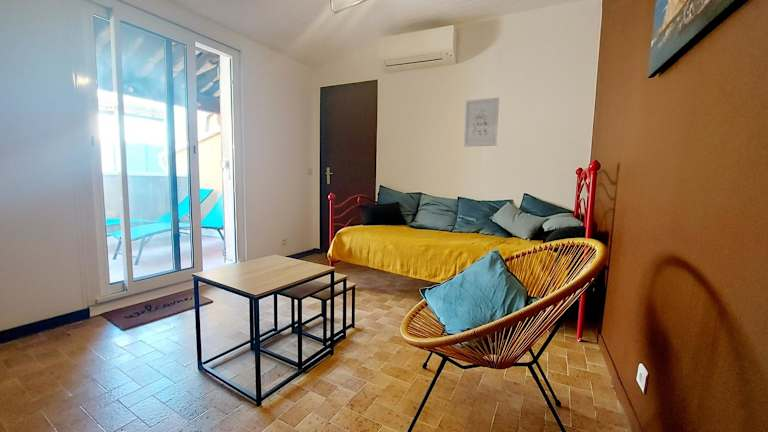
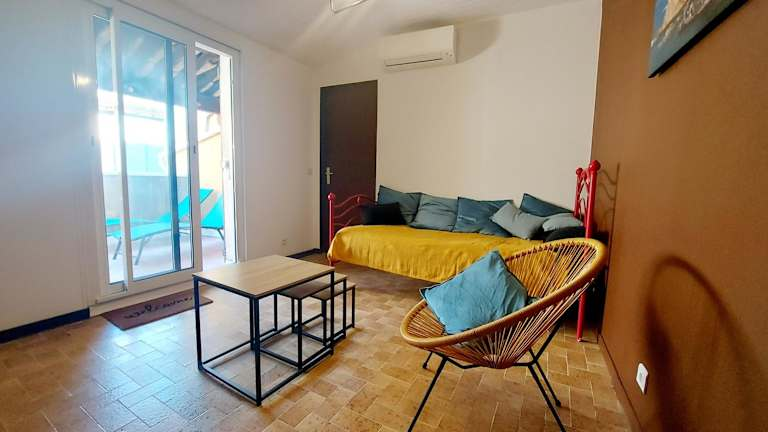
- wall art [463,97,500,148]
